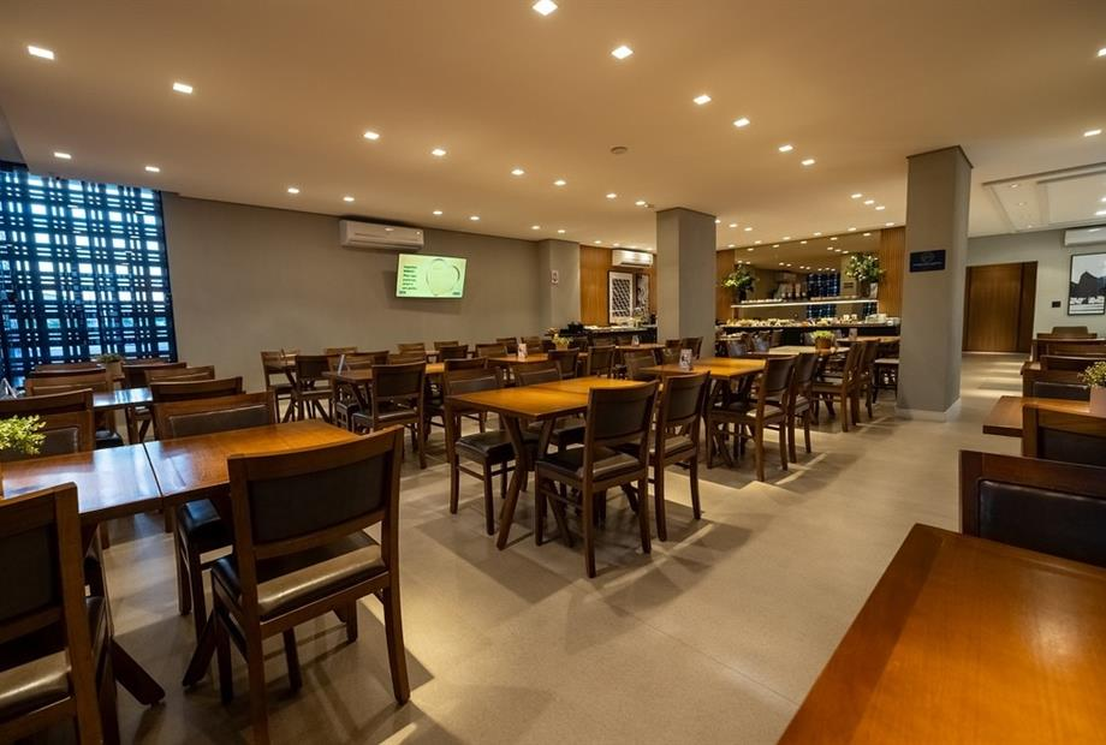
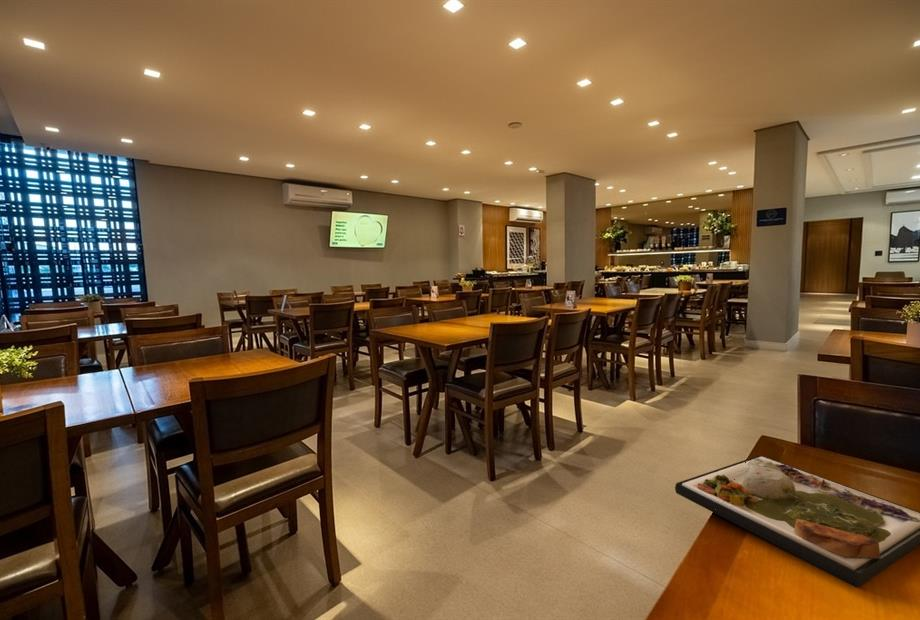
+ dinner plate [674,454,920,588]
